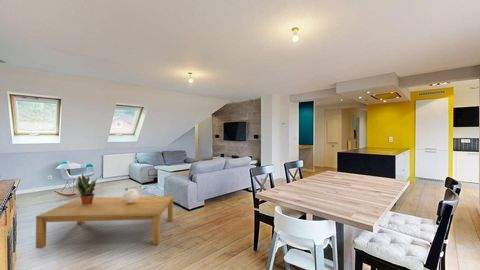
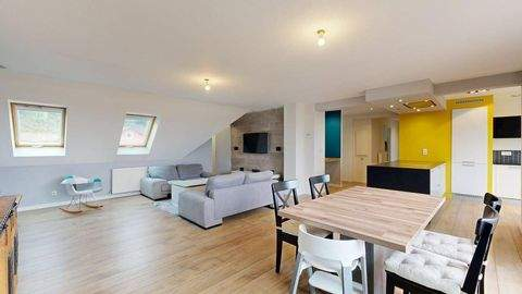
- potted plant [75,172,98,205]
- coffee table [35,195,174,249]
- decorative sphere [121,187,141,204]
